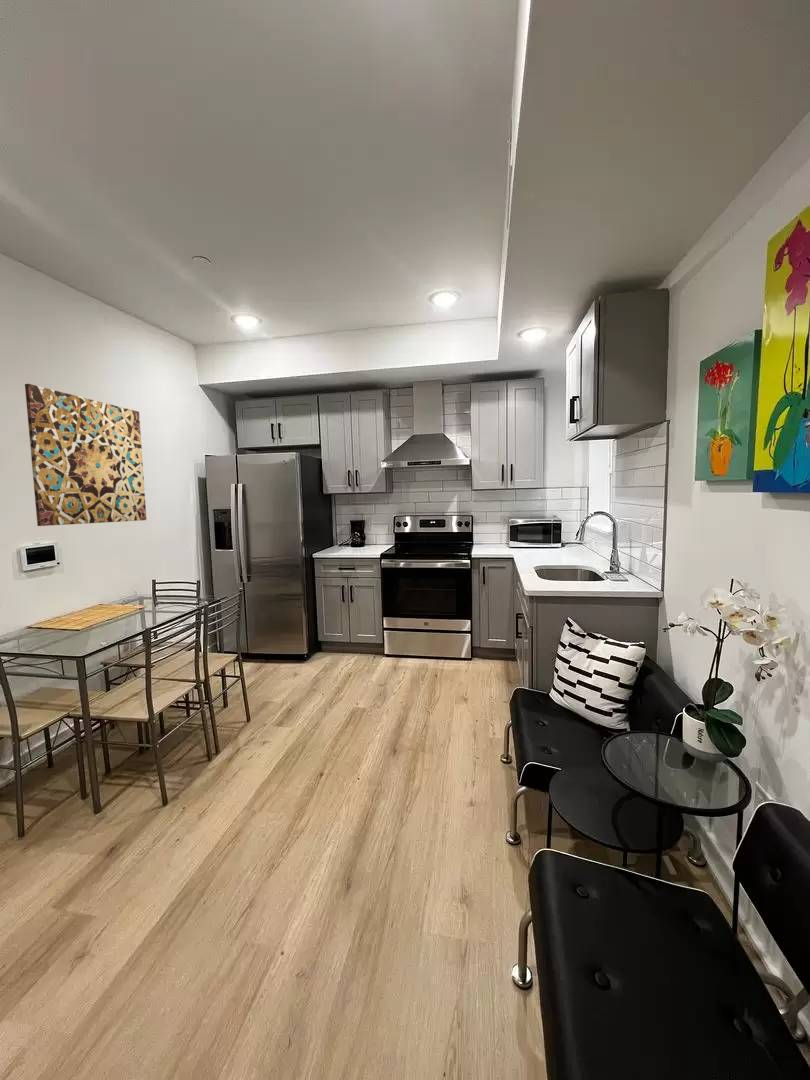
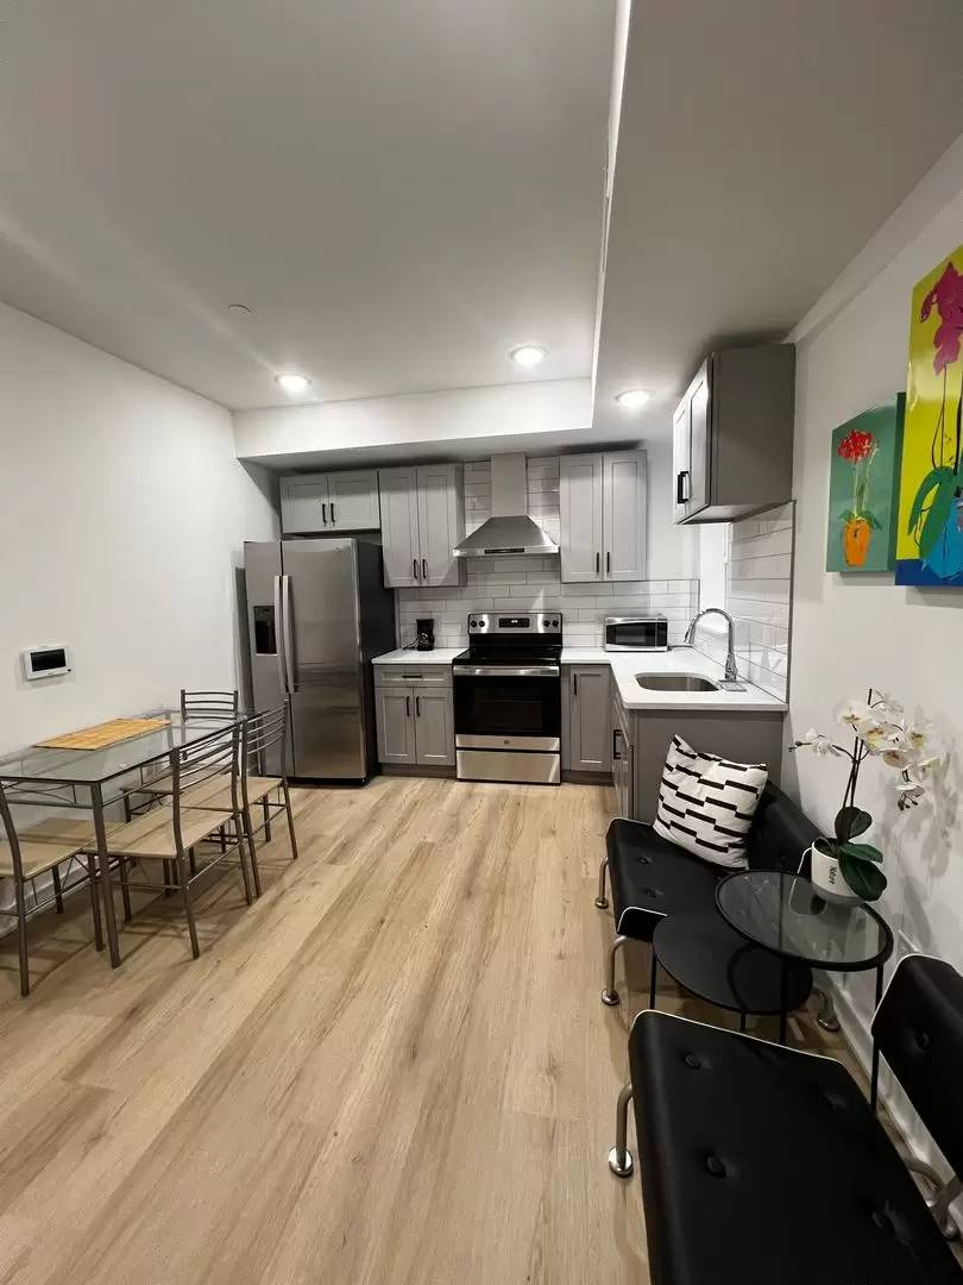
- wall art [24,383,147,527]
